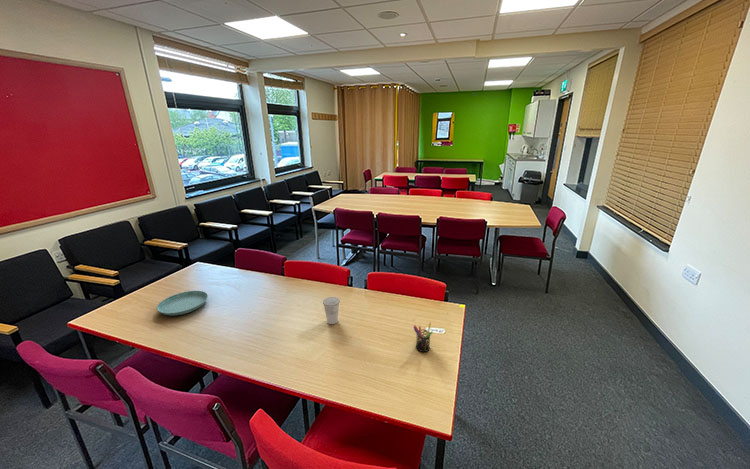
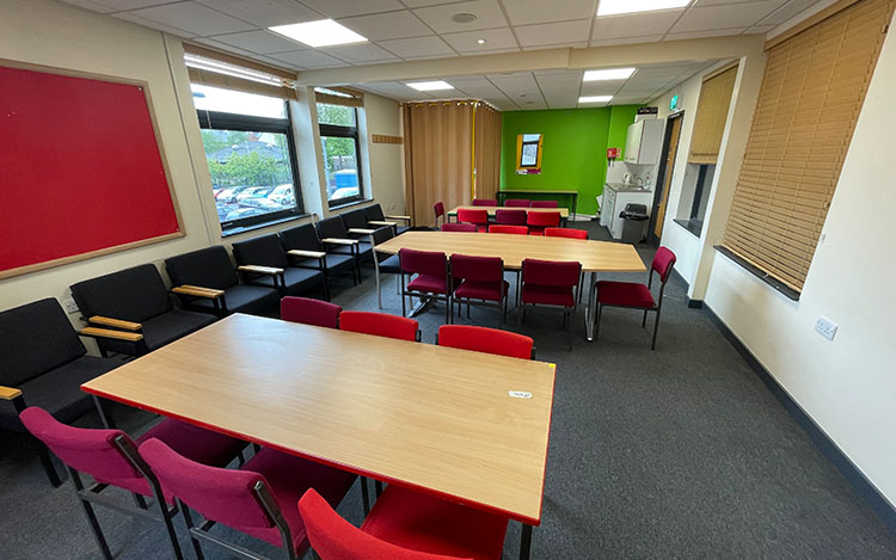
- cup [322,296,341,325]
- saucer [156,290,209,316]
- pen holder [412,322,434,353]
